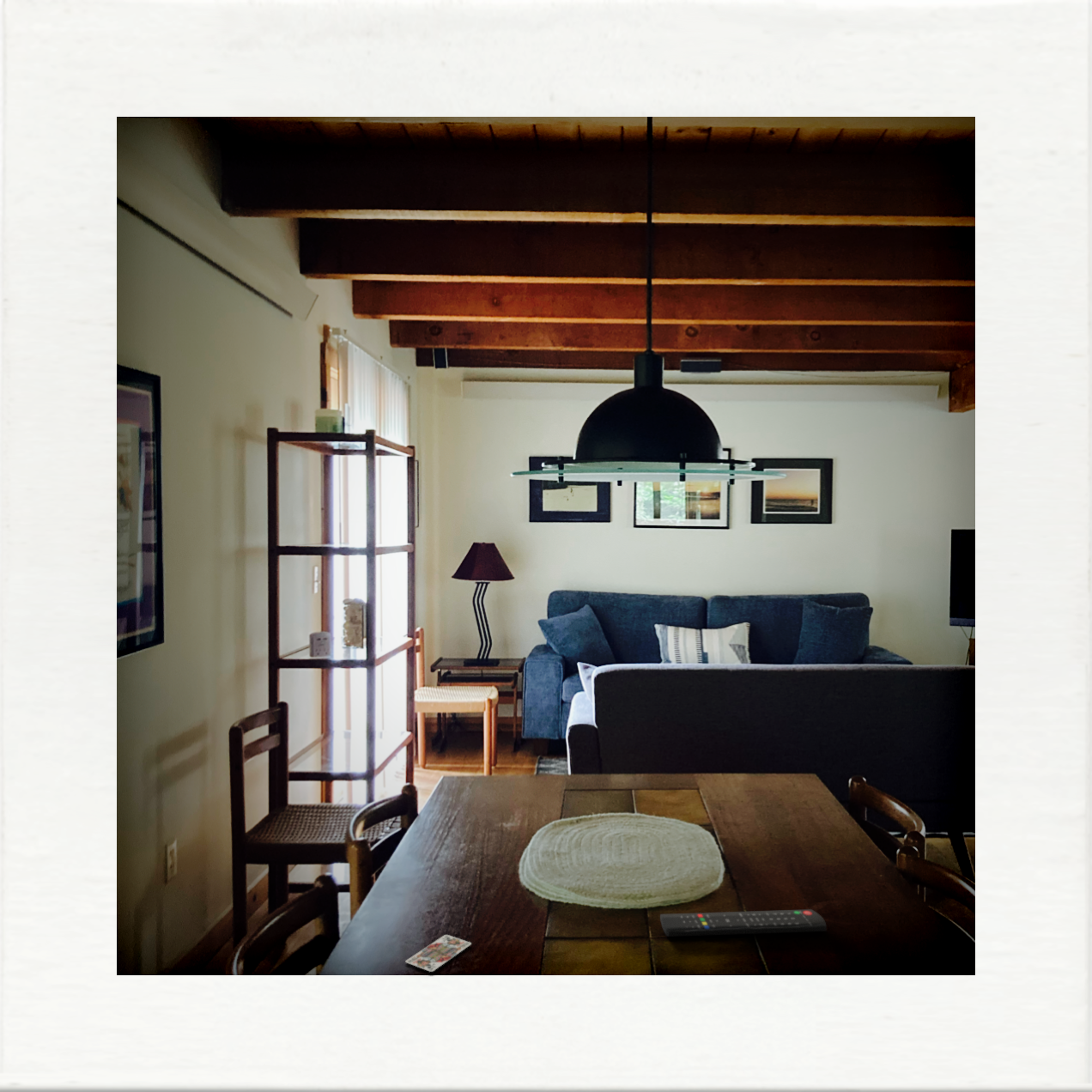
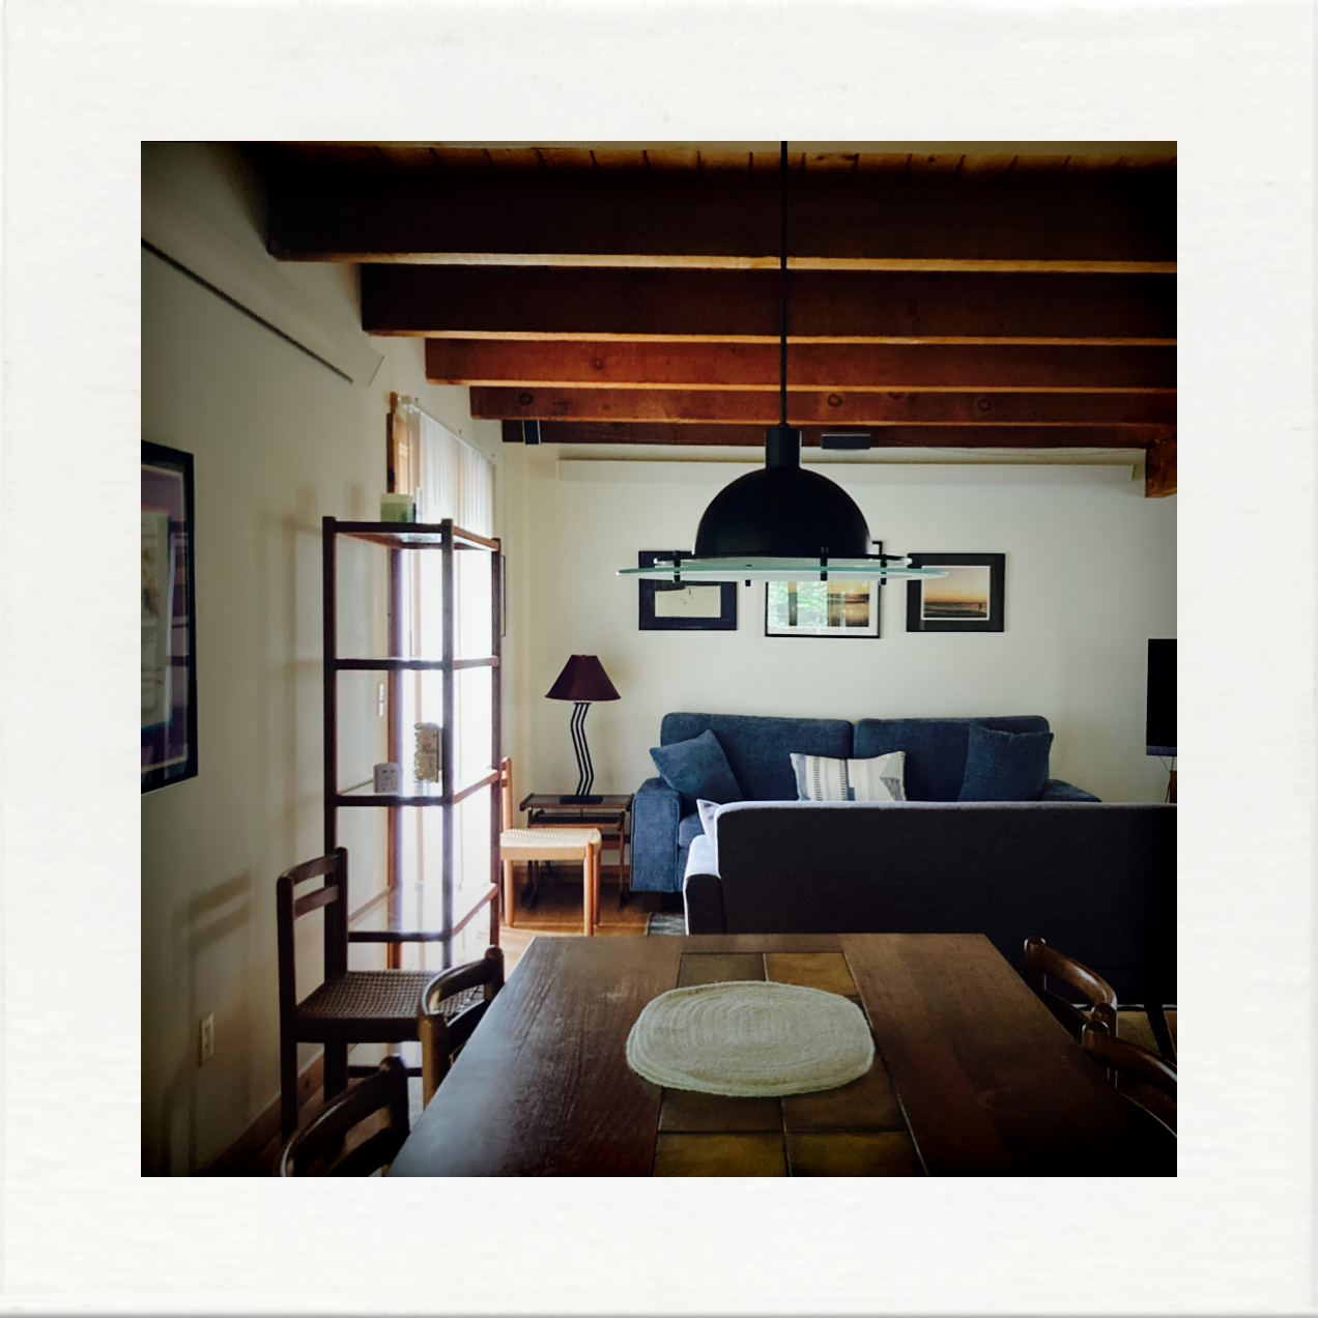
- playing card [404,934,472,973]
- remote control [659,908,828,937]
